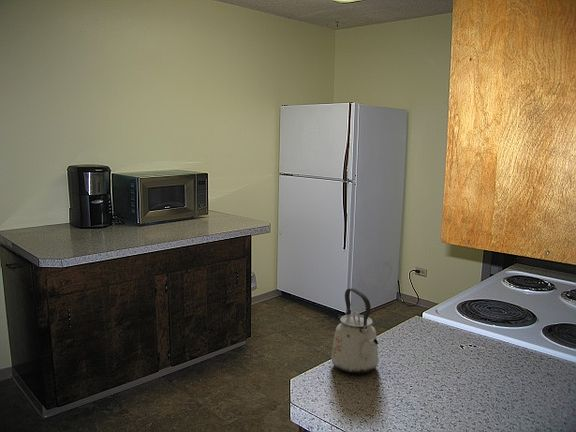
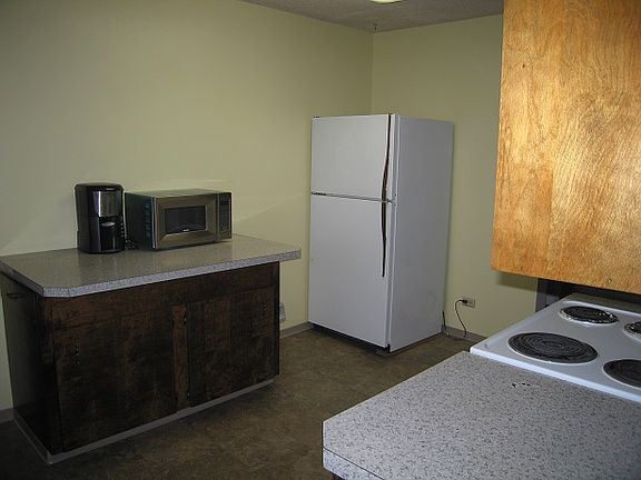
- kettle [330,288,379,375]
